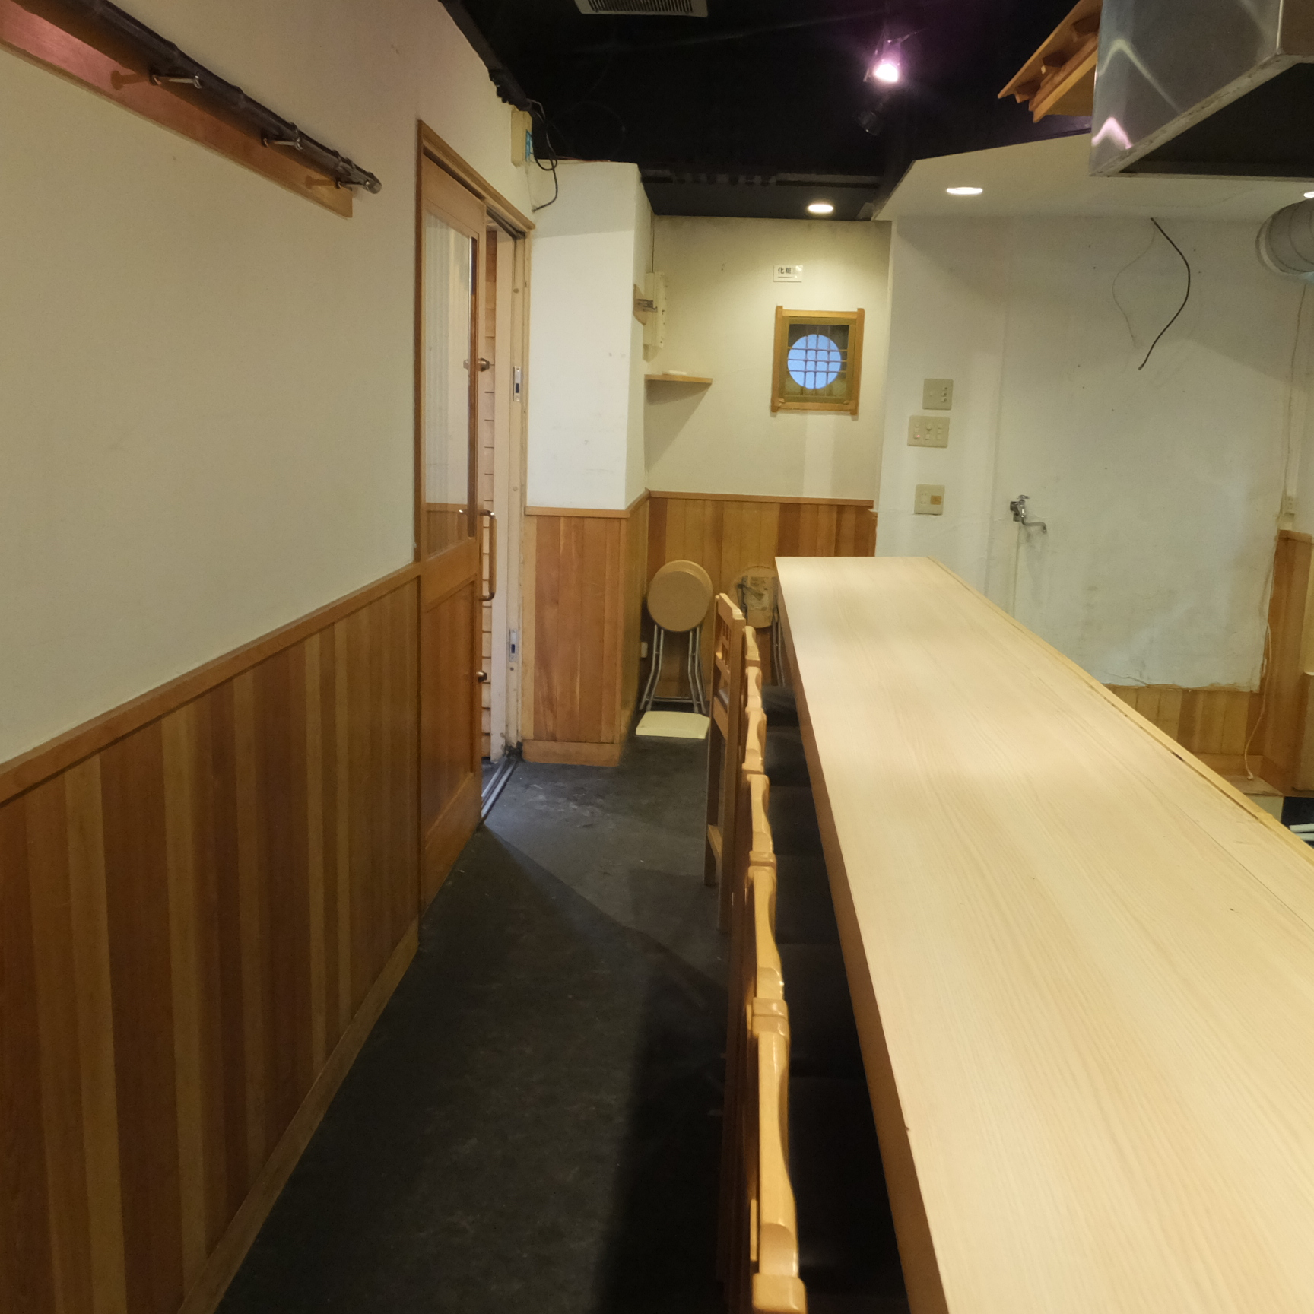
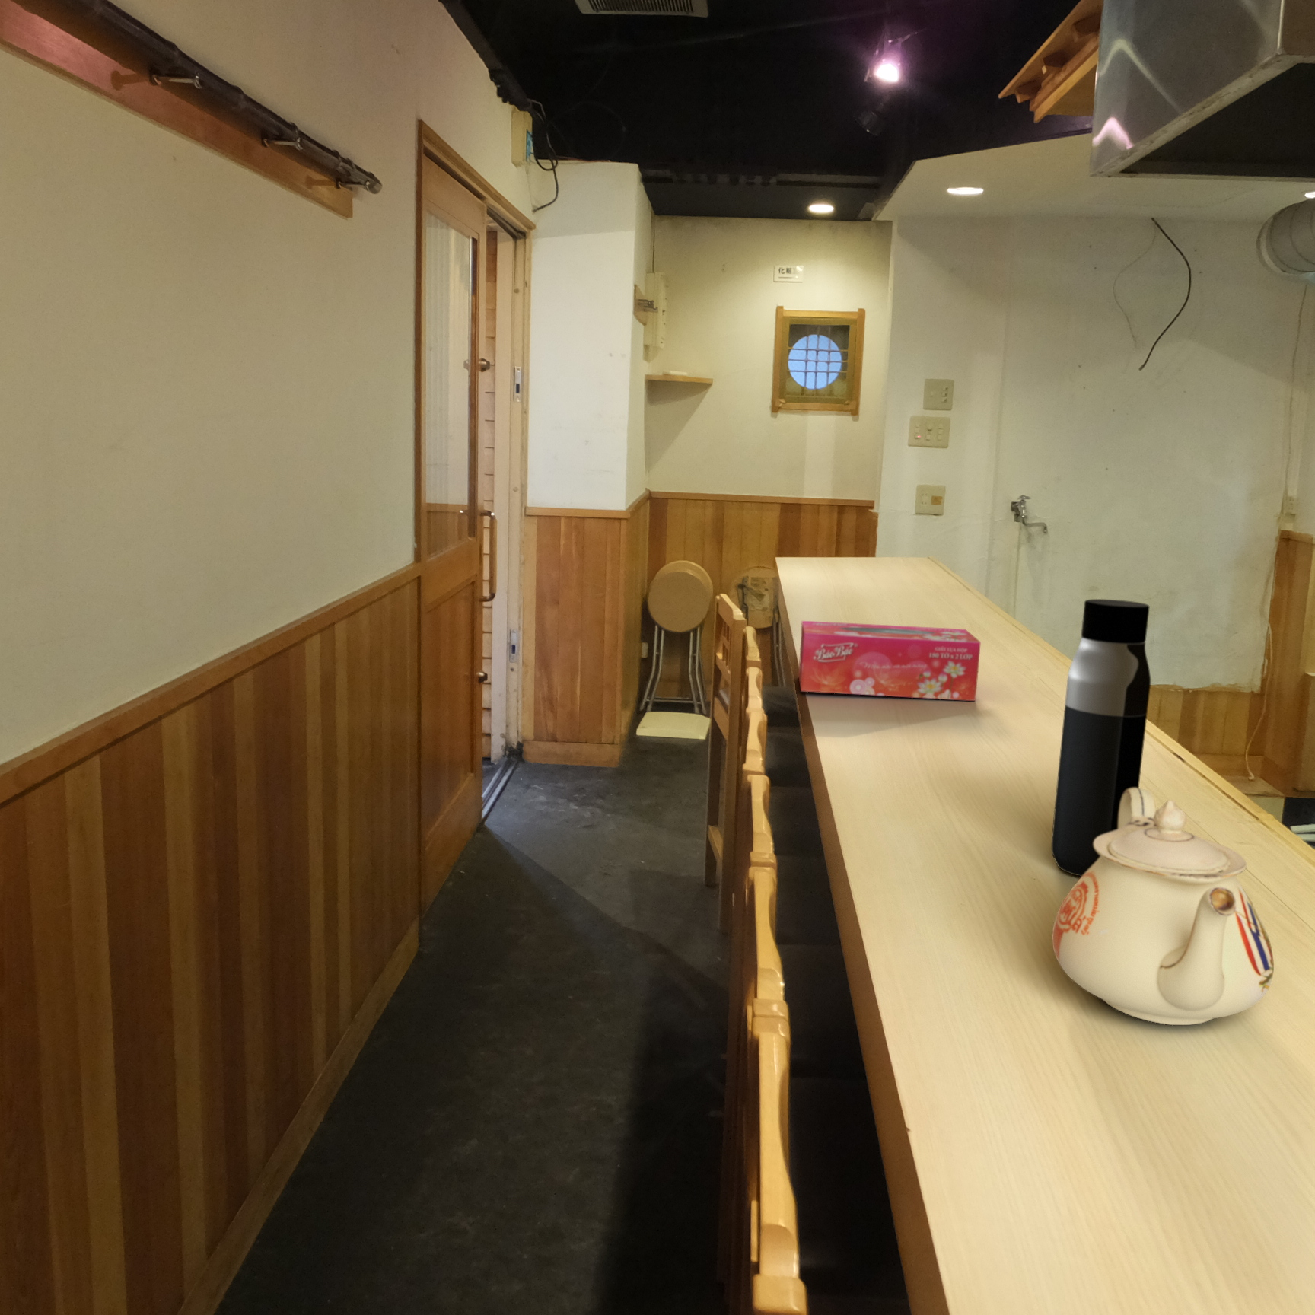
+ teapot [1051,788,1275,1026]
+ water bottle [1051,598,1151,878]
+ tissue box [797,620,981,702]
